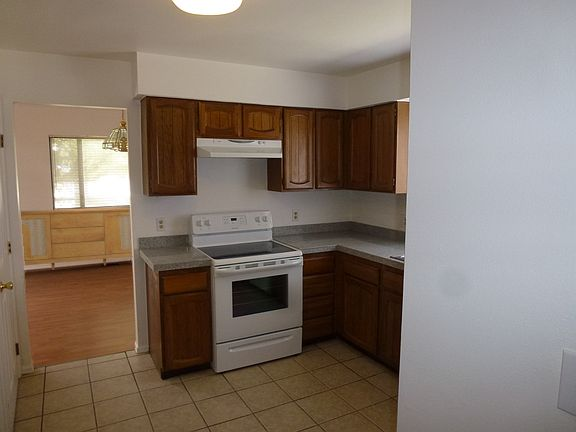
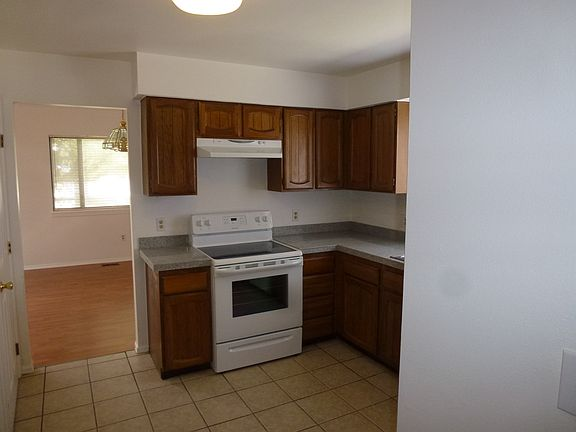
- sideboard [20,207,131,271]
